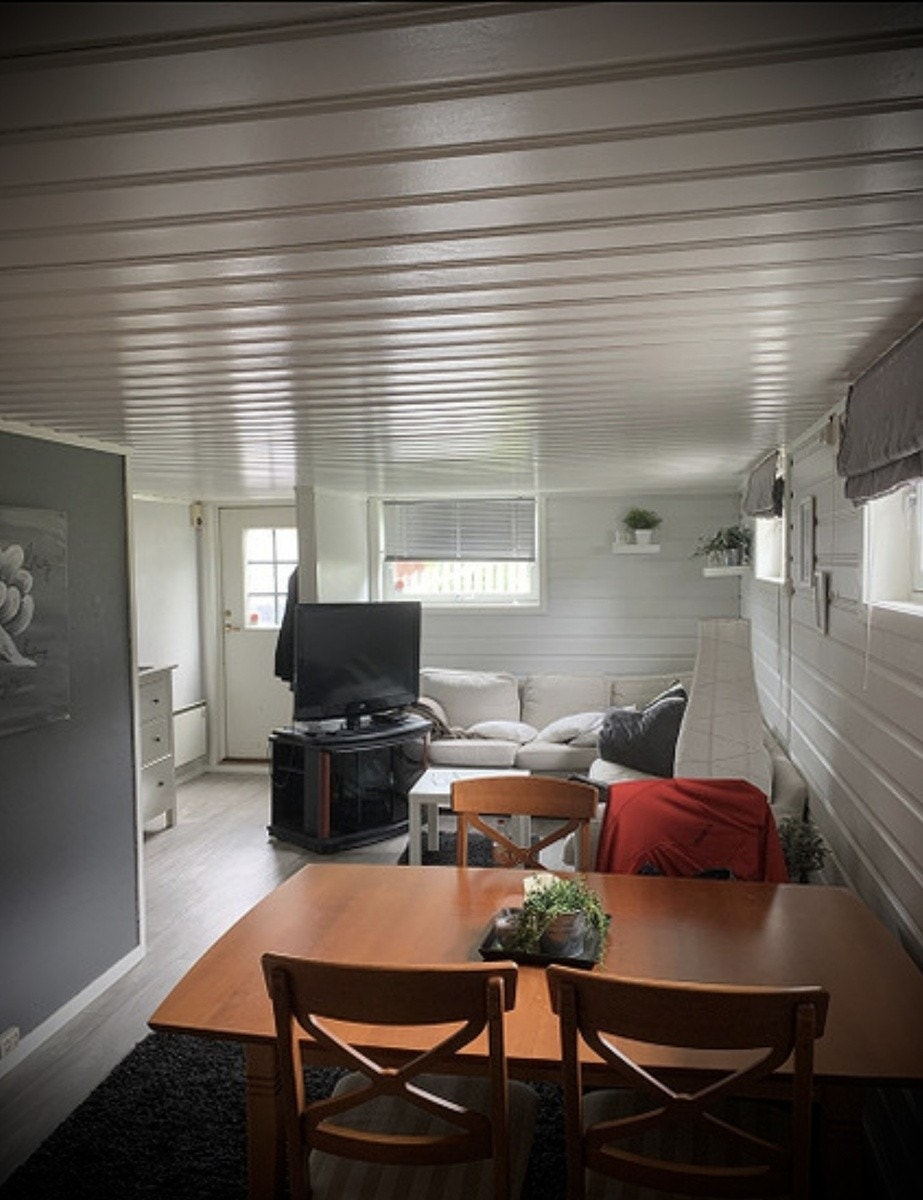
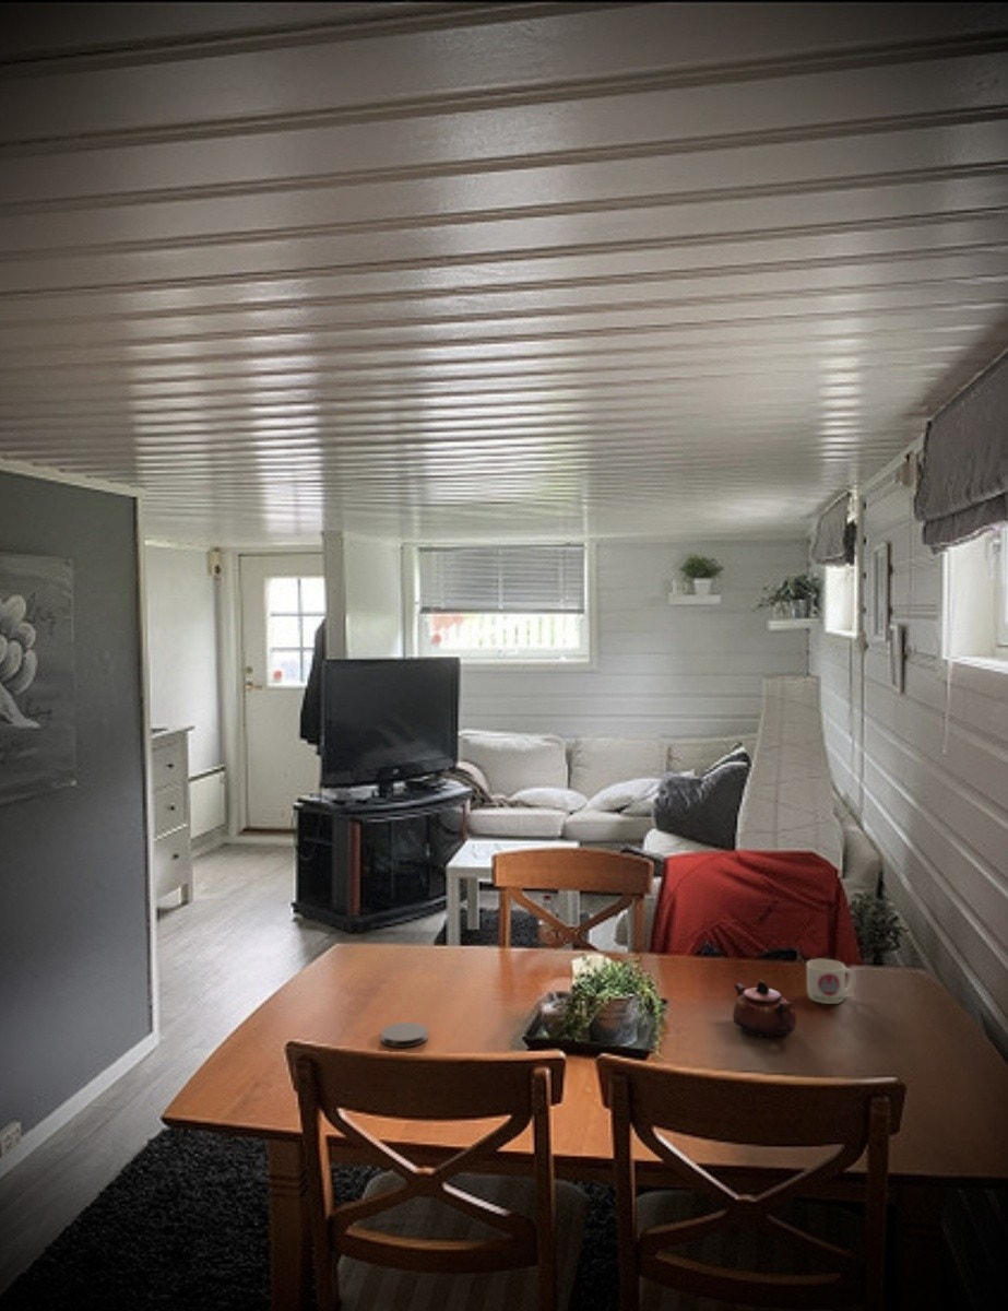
+ mug [806,958,857,1005]
+ coaster [380,1021,429,1048]
+ teapot [732,979,797,1038]
